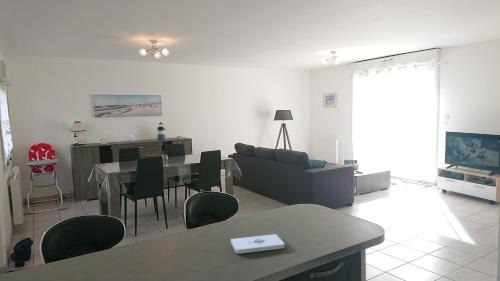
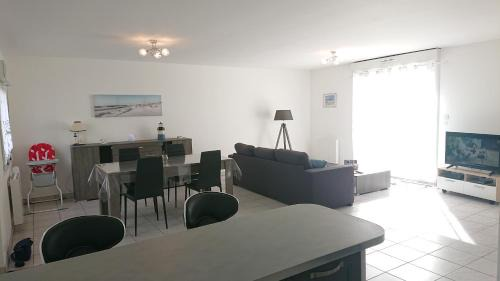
- notepad [230,233,286,255]
